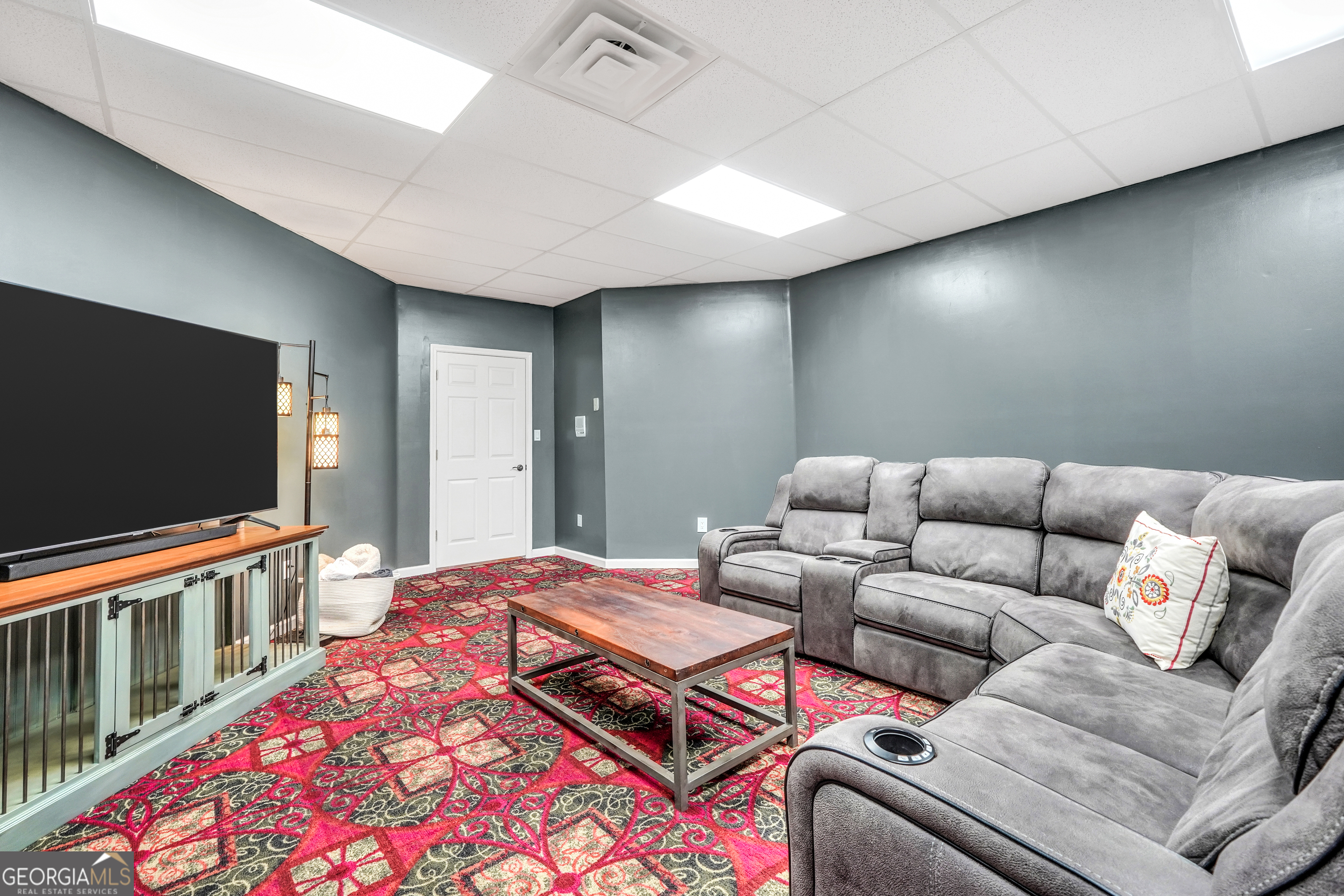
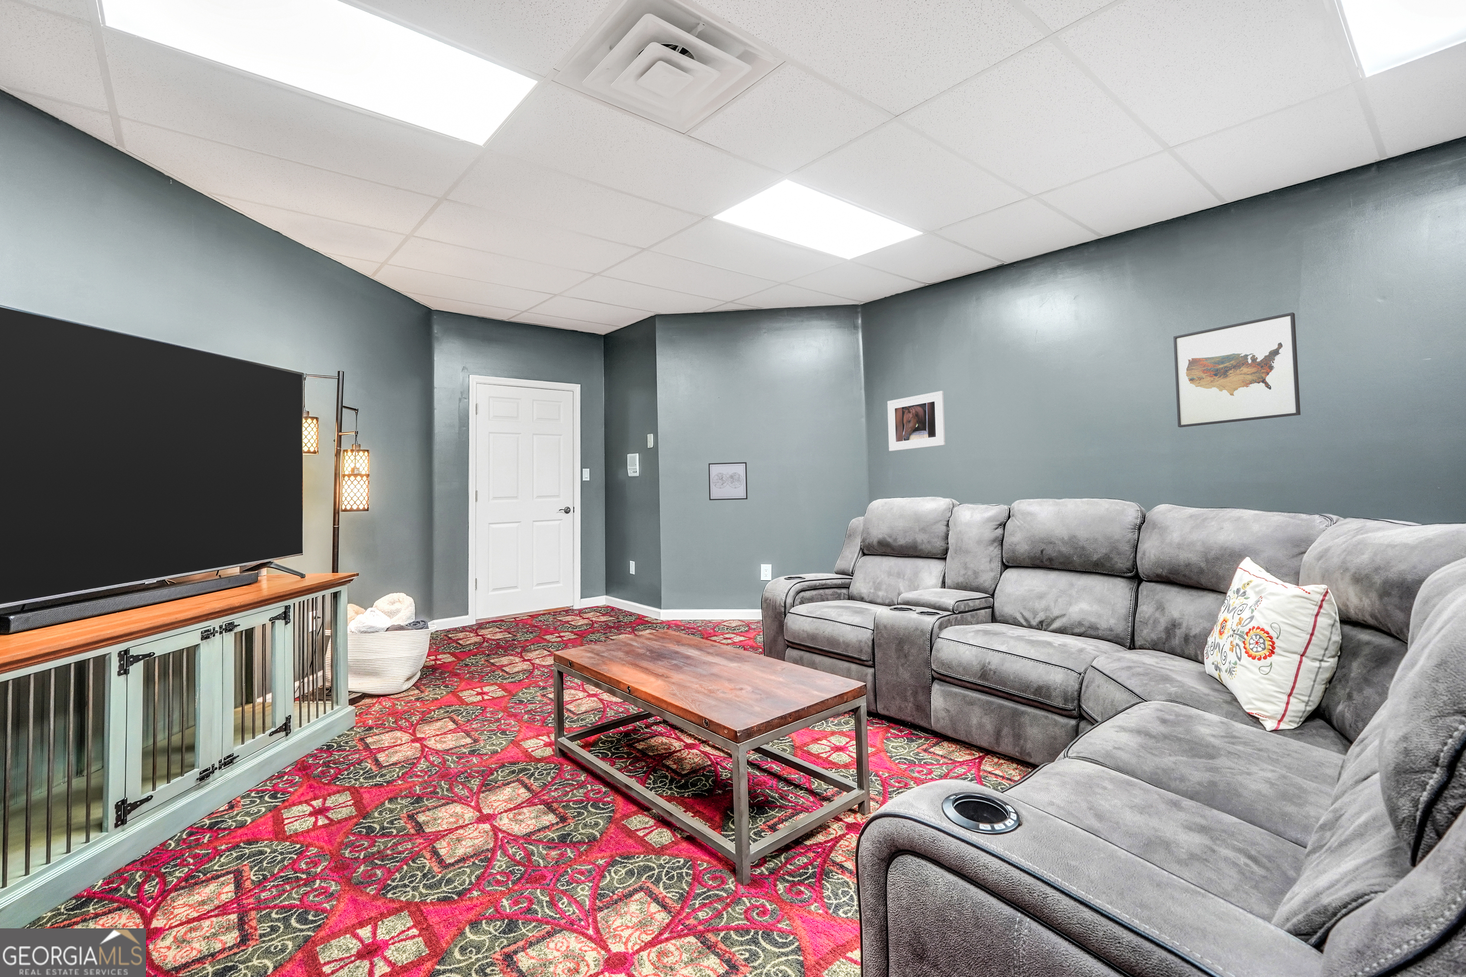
+ wall art [1173,312,1301,427]
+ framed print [887,390,946,451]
+ wall art [708,461,748,500]
